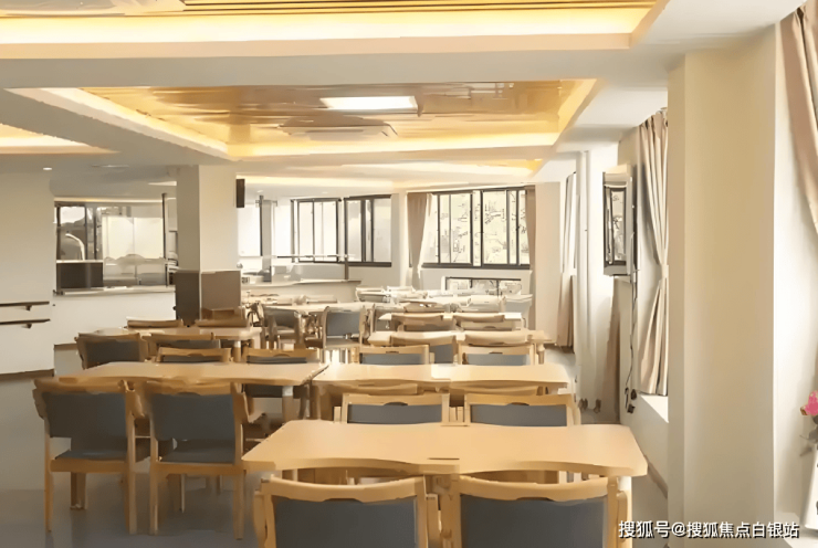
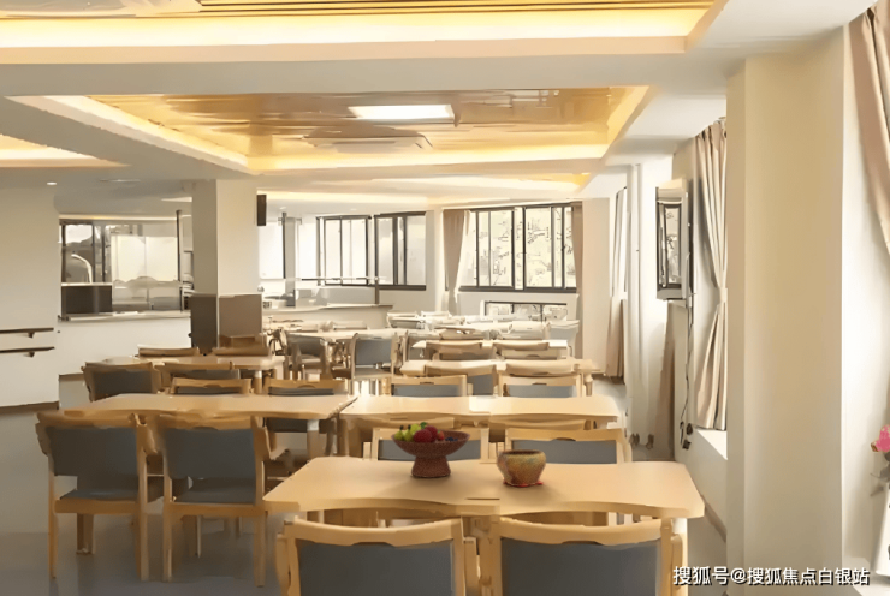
+ fruit bowl [390,421,471,479]
+ bowl [496,448,547,488]
